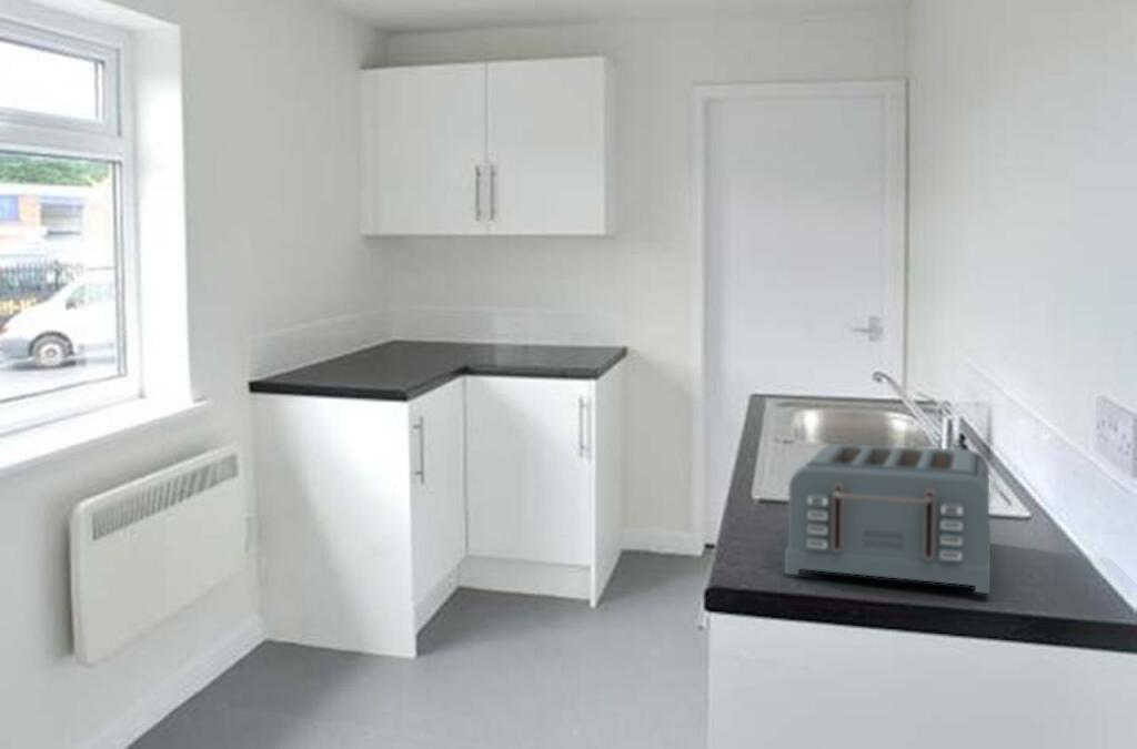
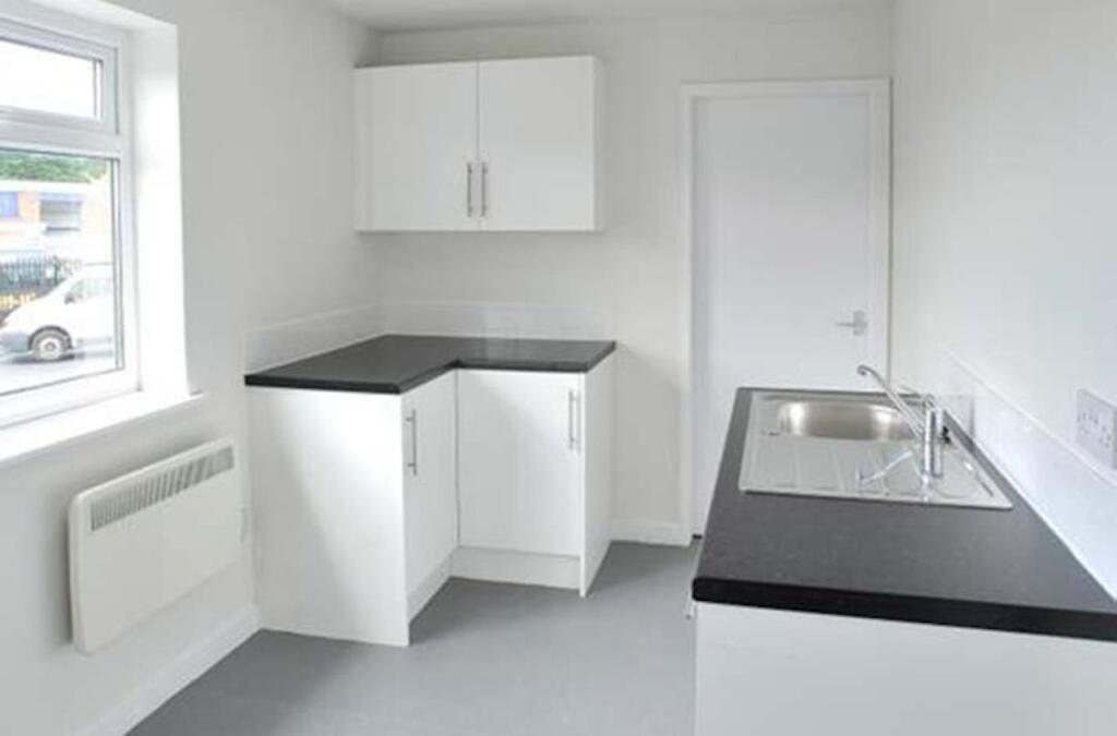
- toaster [784,443,992,595]
